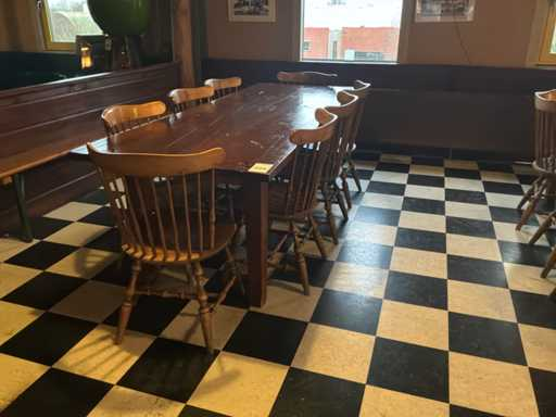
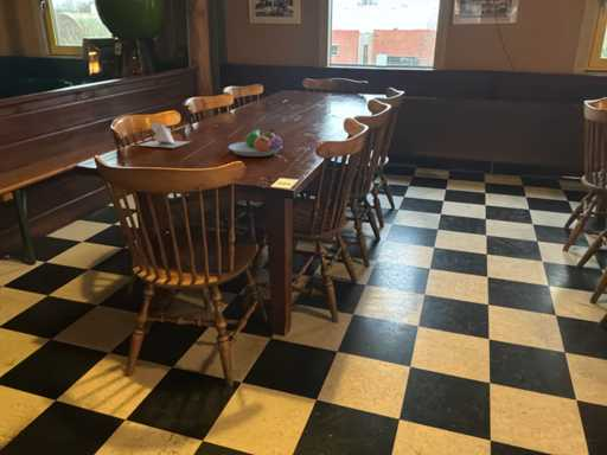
+ napkin holder [136,121,193,149]
+ fruit bowl [228,128,285,158]
